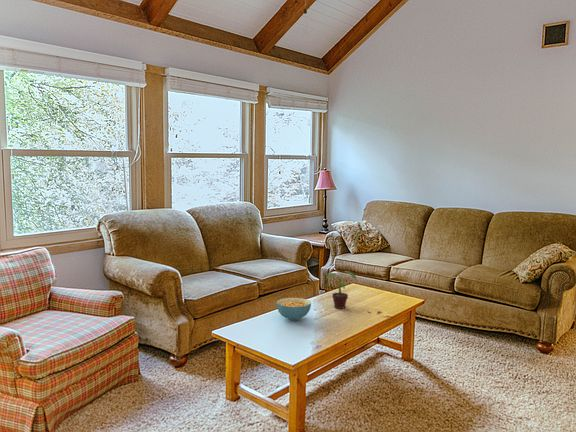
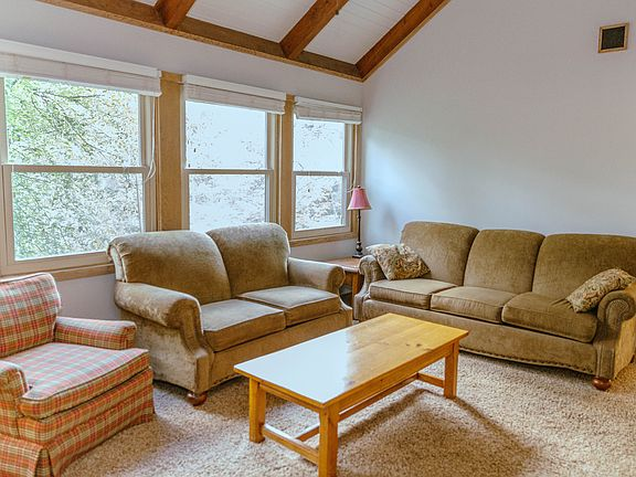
- cereal bowl [275,297,312,322]
- potted plant [325,270,357,310]
